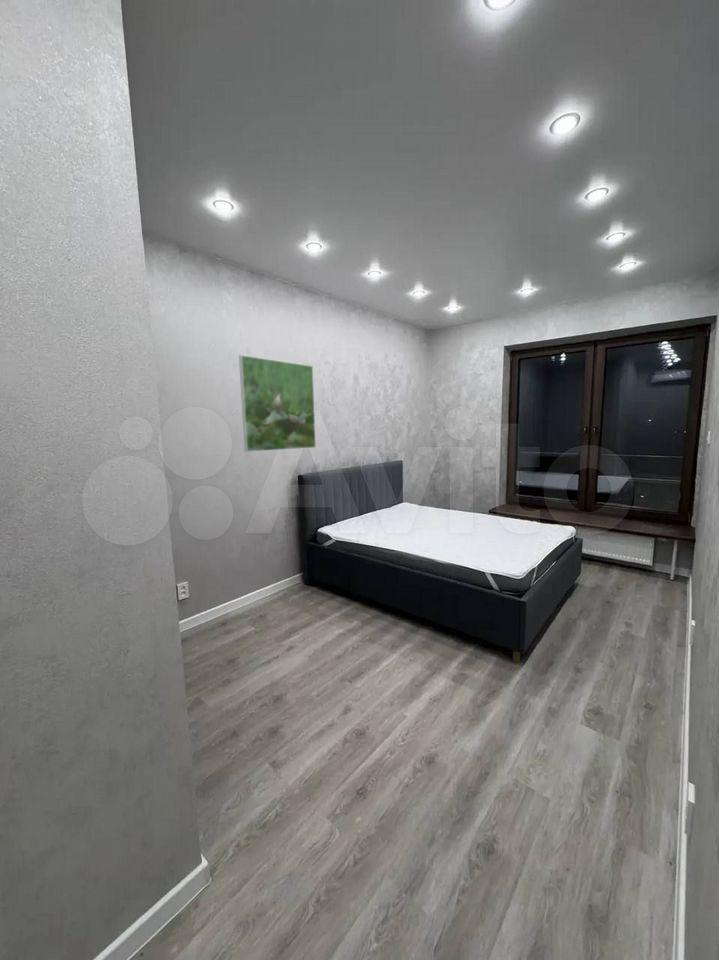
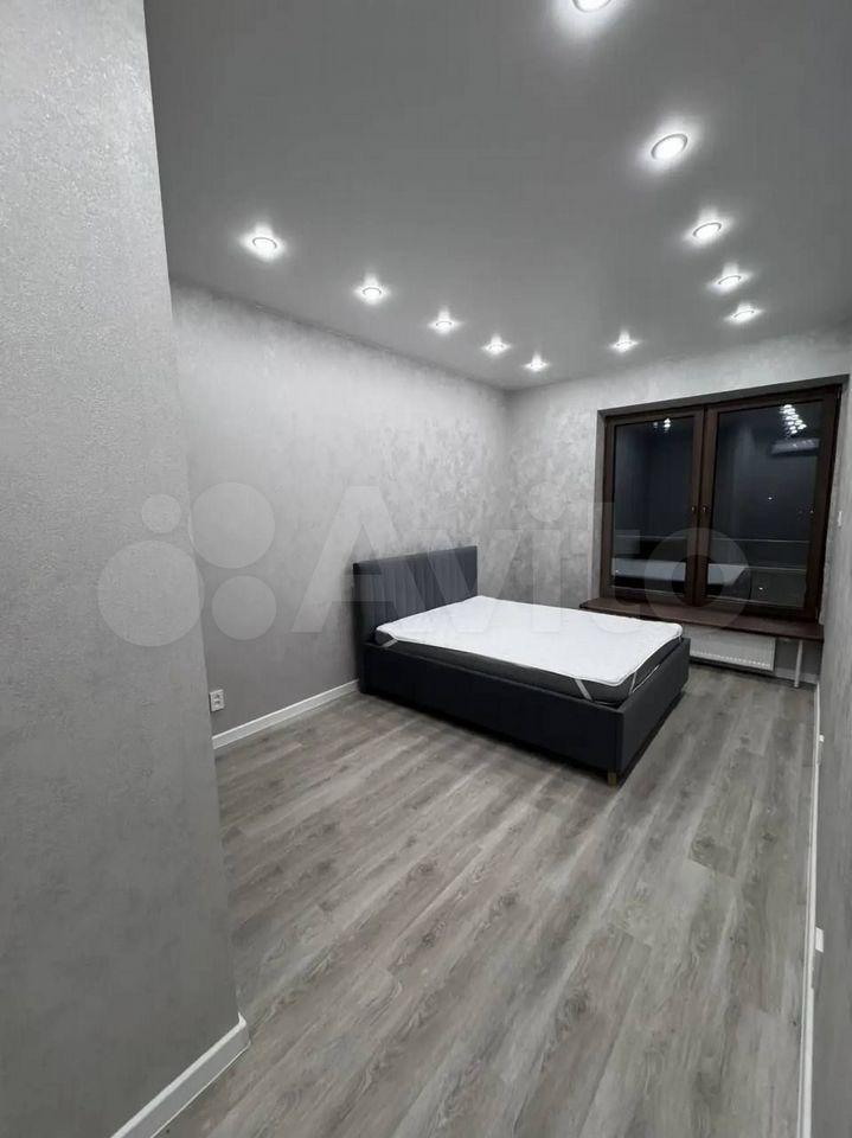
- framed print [238,354,317,453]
